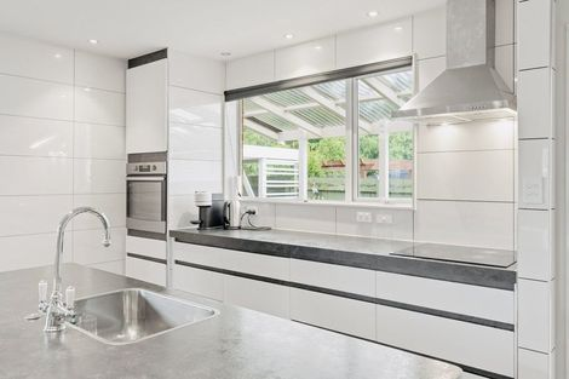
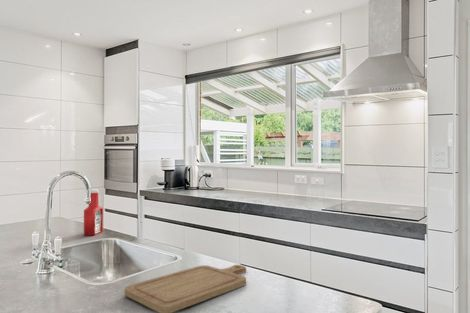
+ soap bottle [83,188,104,237]
+ chopping board [124,264,247,313]
